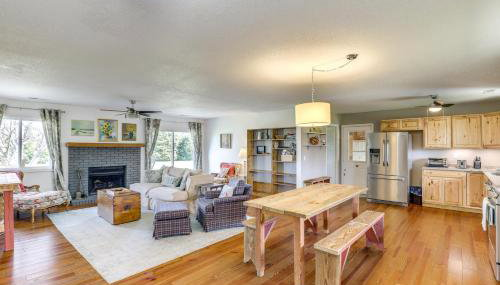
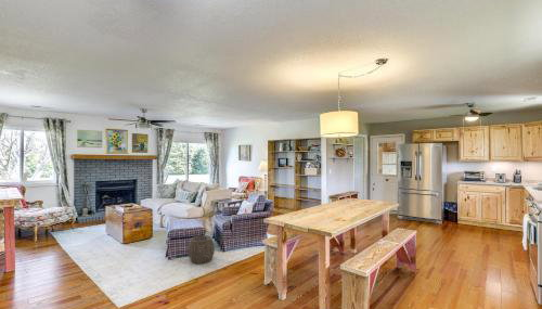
+ woven basket [188,234,216,265]
